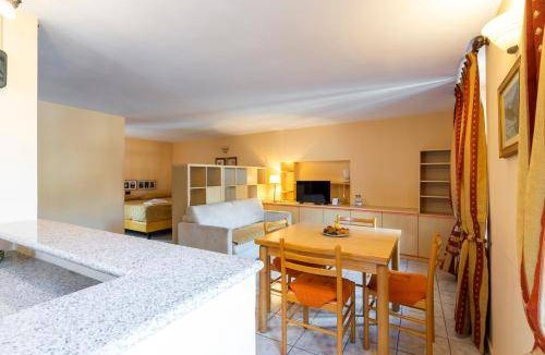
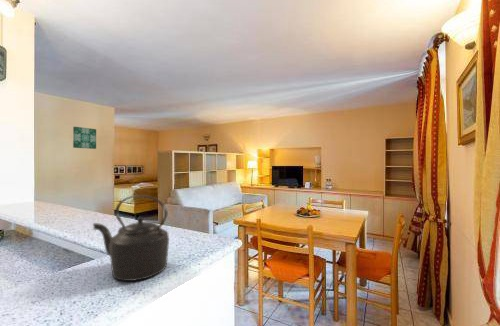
+ wall art [72,126,97,150]
+ kettle [92,194,170,282]
